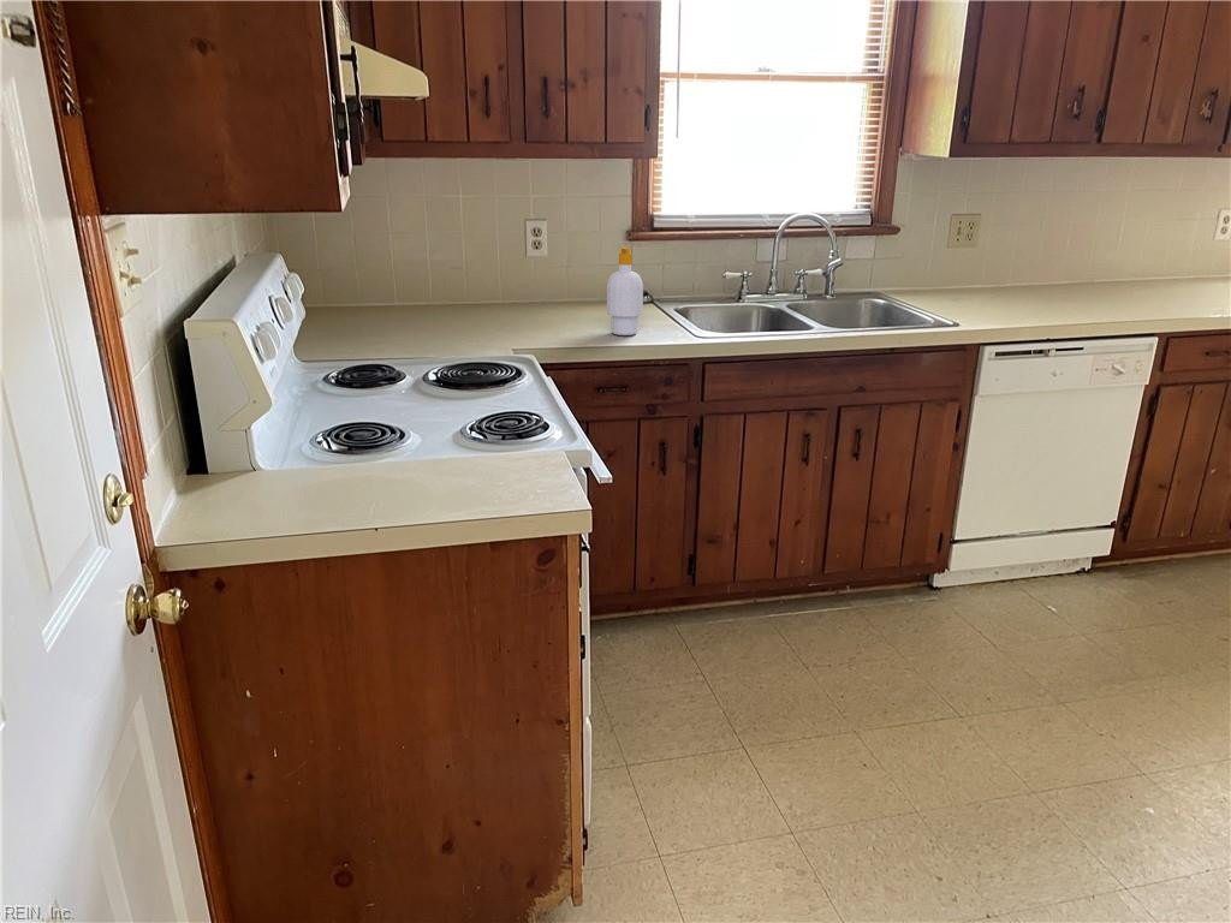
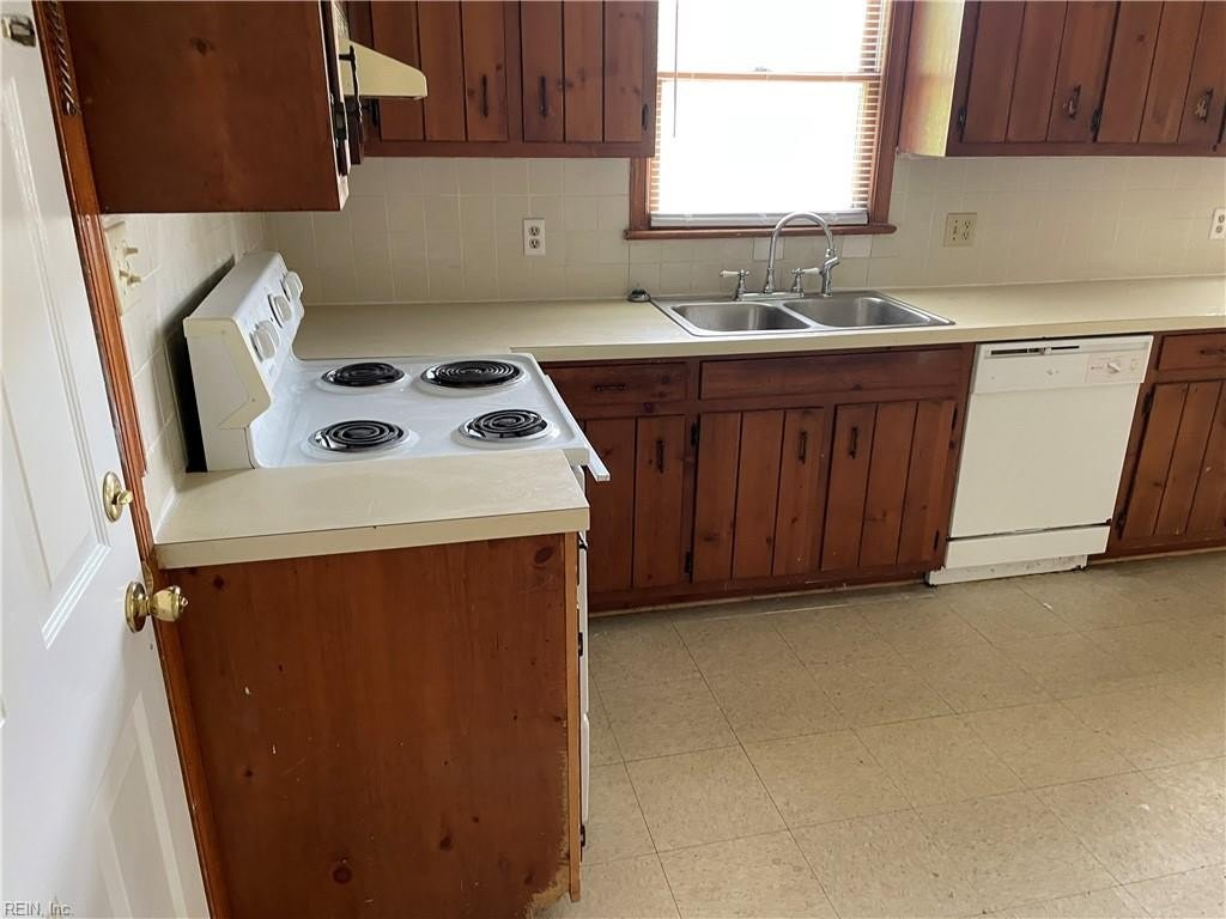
- soap bottle [606,246,644,337]
